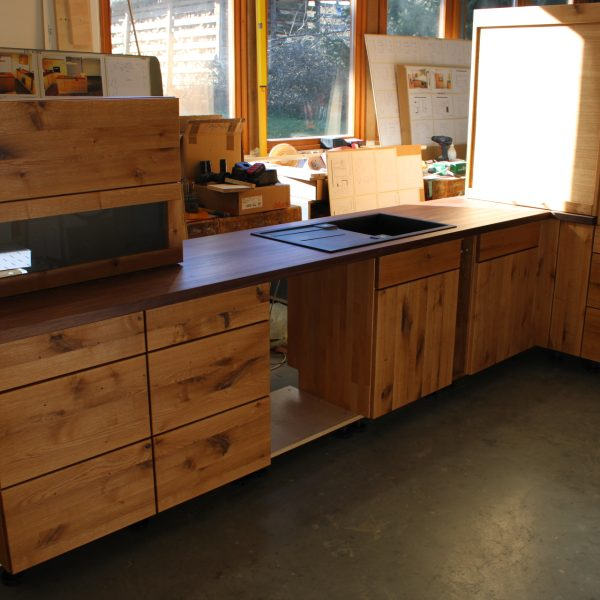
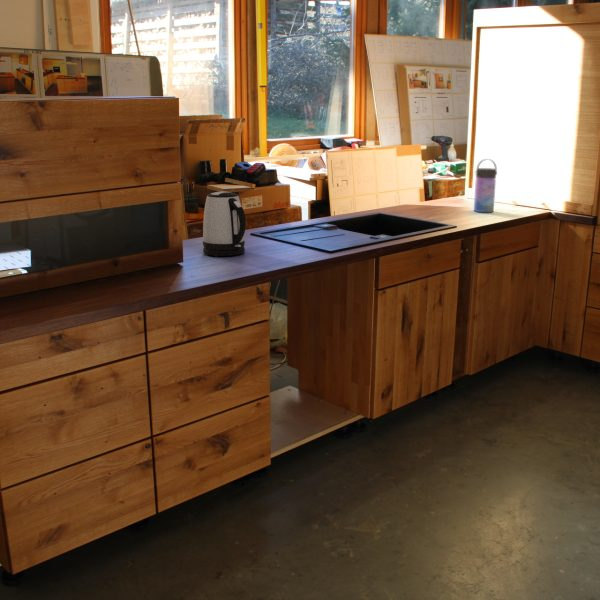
+ water bottle [473,158,498,213]
+ kettle [202,191,247,257]
